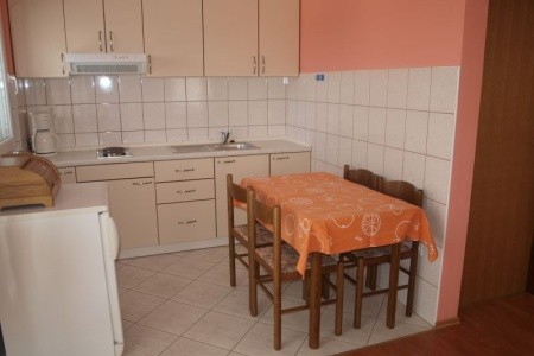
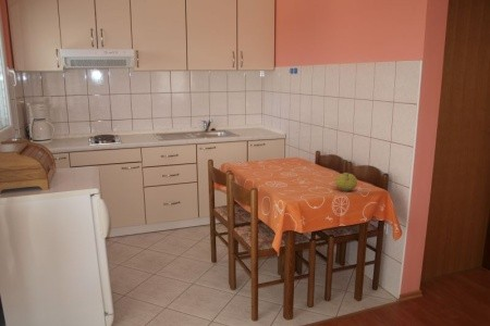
+ fruit [334,172,358,192]
